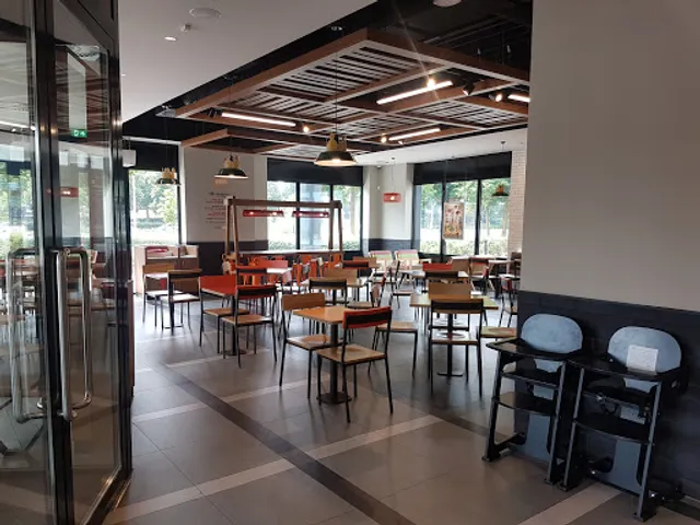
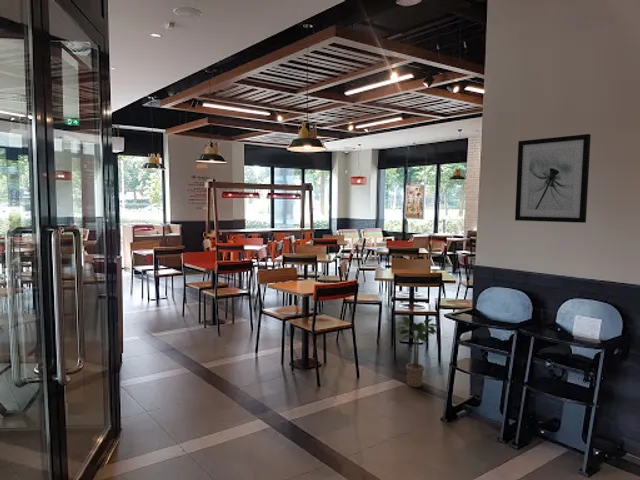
+ wall art [514,133,592,224]
+ potted plant [395,316,440,388]
